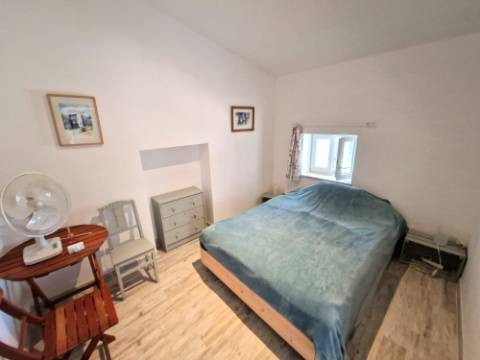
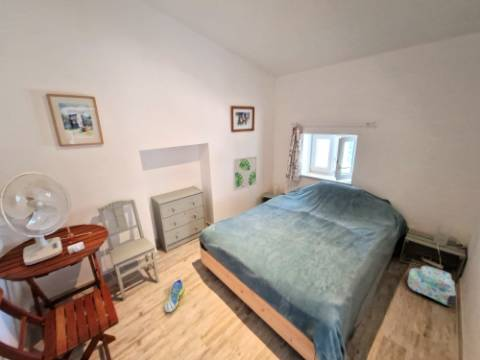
+ wall art [232,155,258,192]
+ backpack [407,265,457,307]
+ sneaker [164,278,185,313]
